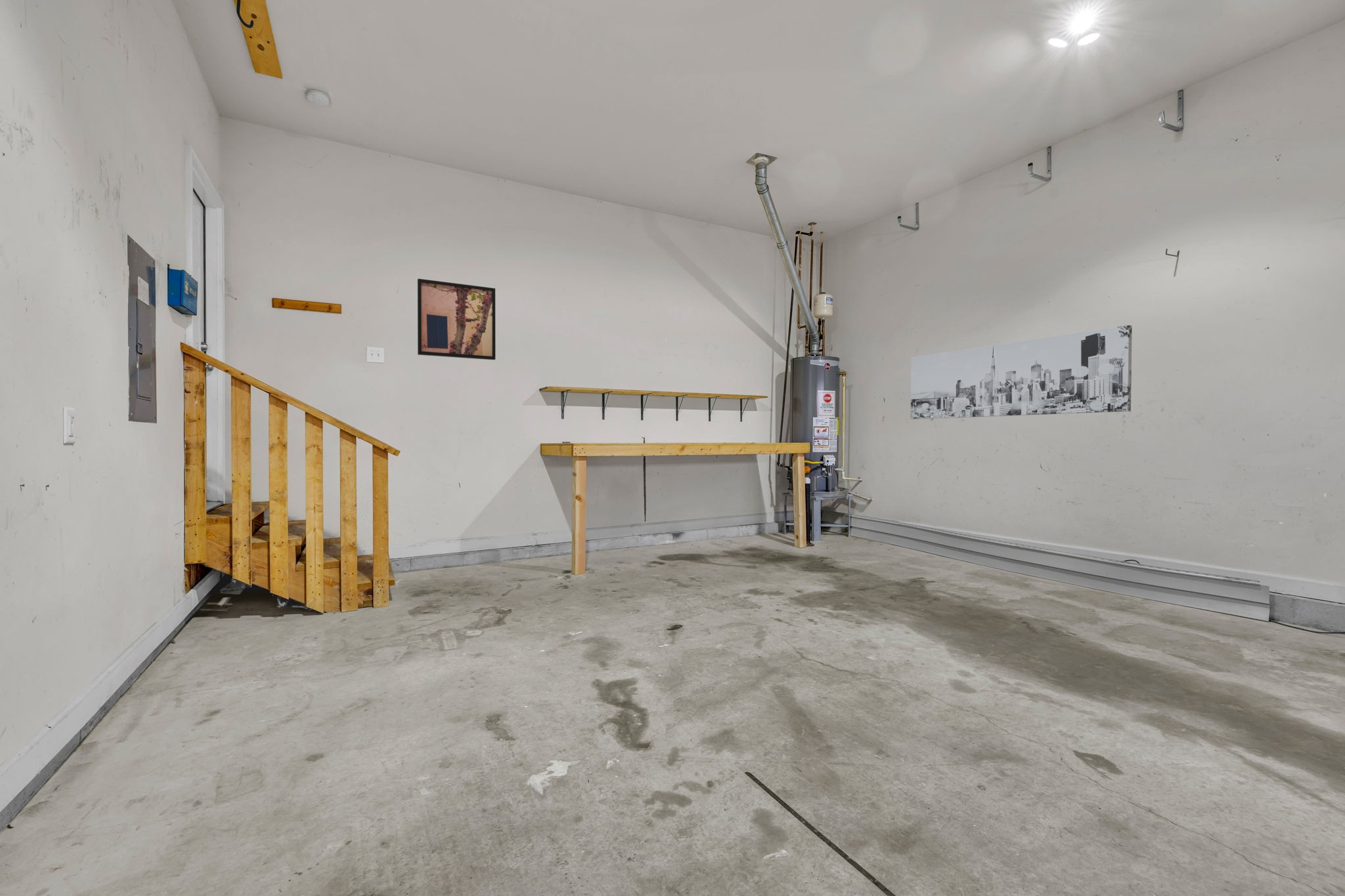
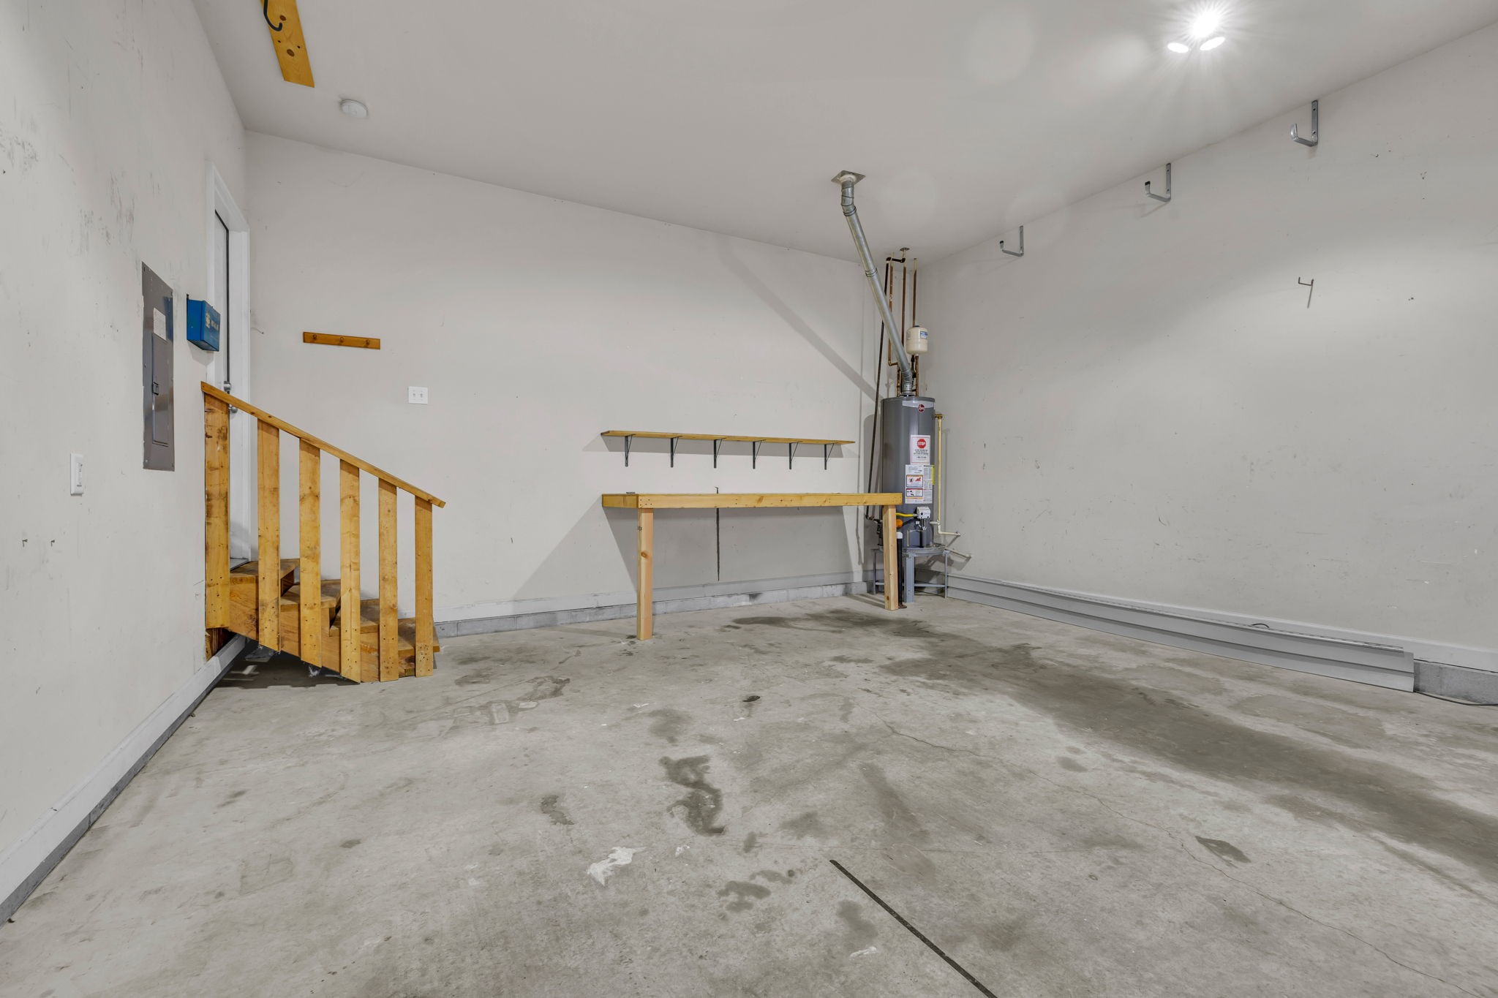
- wall art [417,278,496,360]
- wall art [910,324,1133,420]
